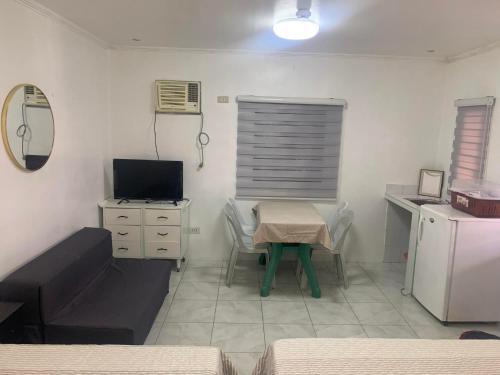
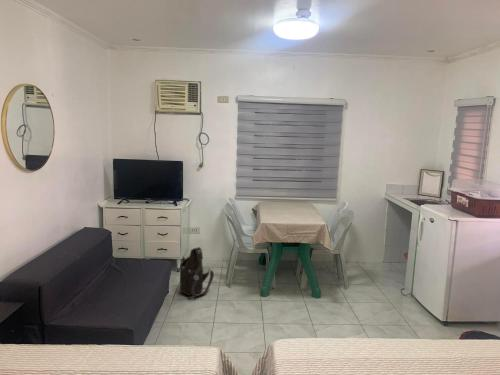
+ shoulder bag [179,246,215,297]
